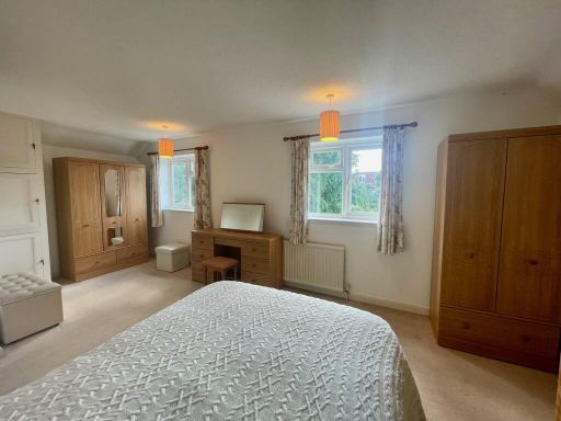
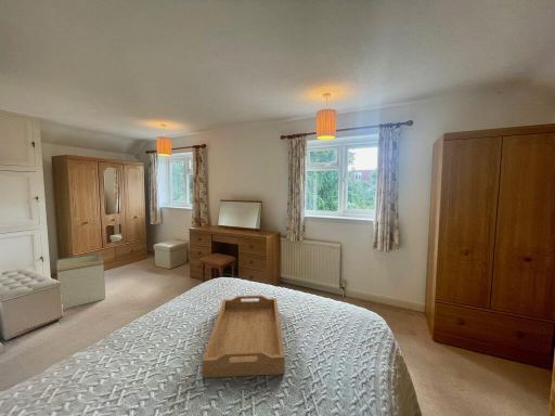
+ storage bin [55,252,106,310]
+ serving tray [201,294,286,379]
